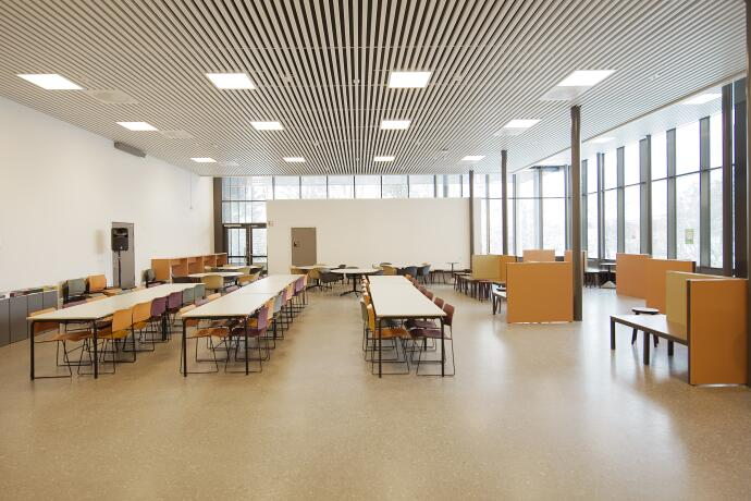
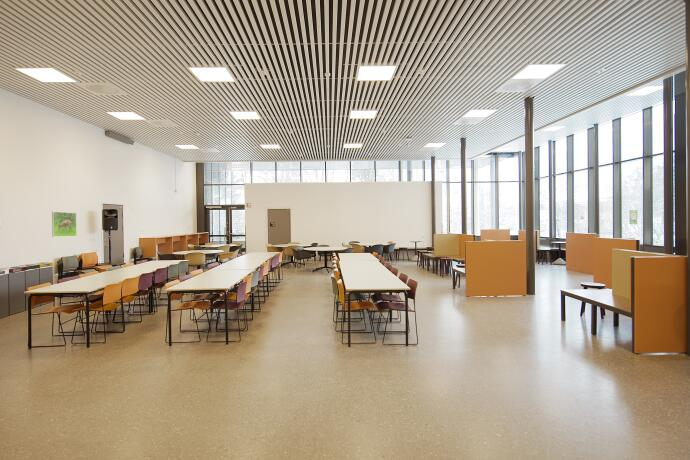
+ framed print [51,211,78,238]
